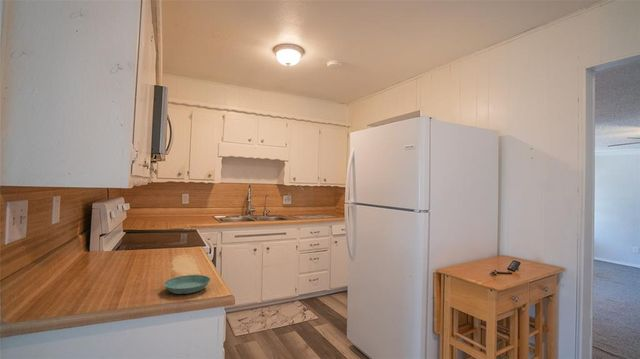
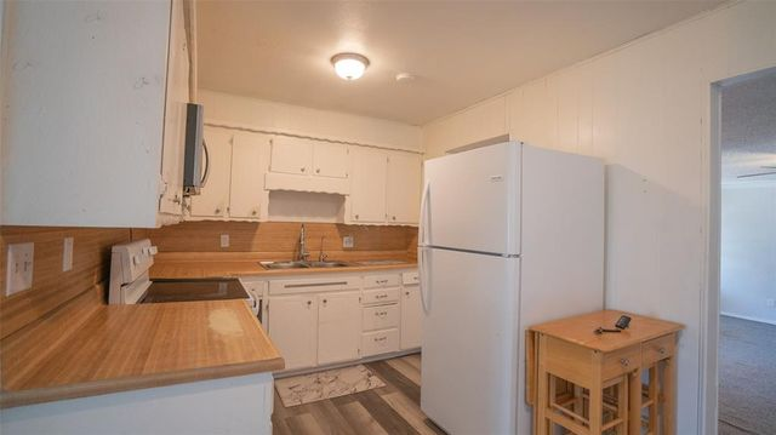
- saucer [163,274,211,295]
